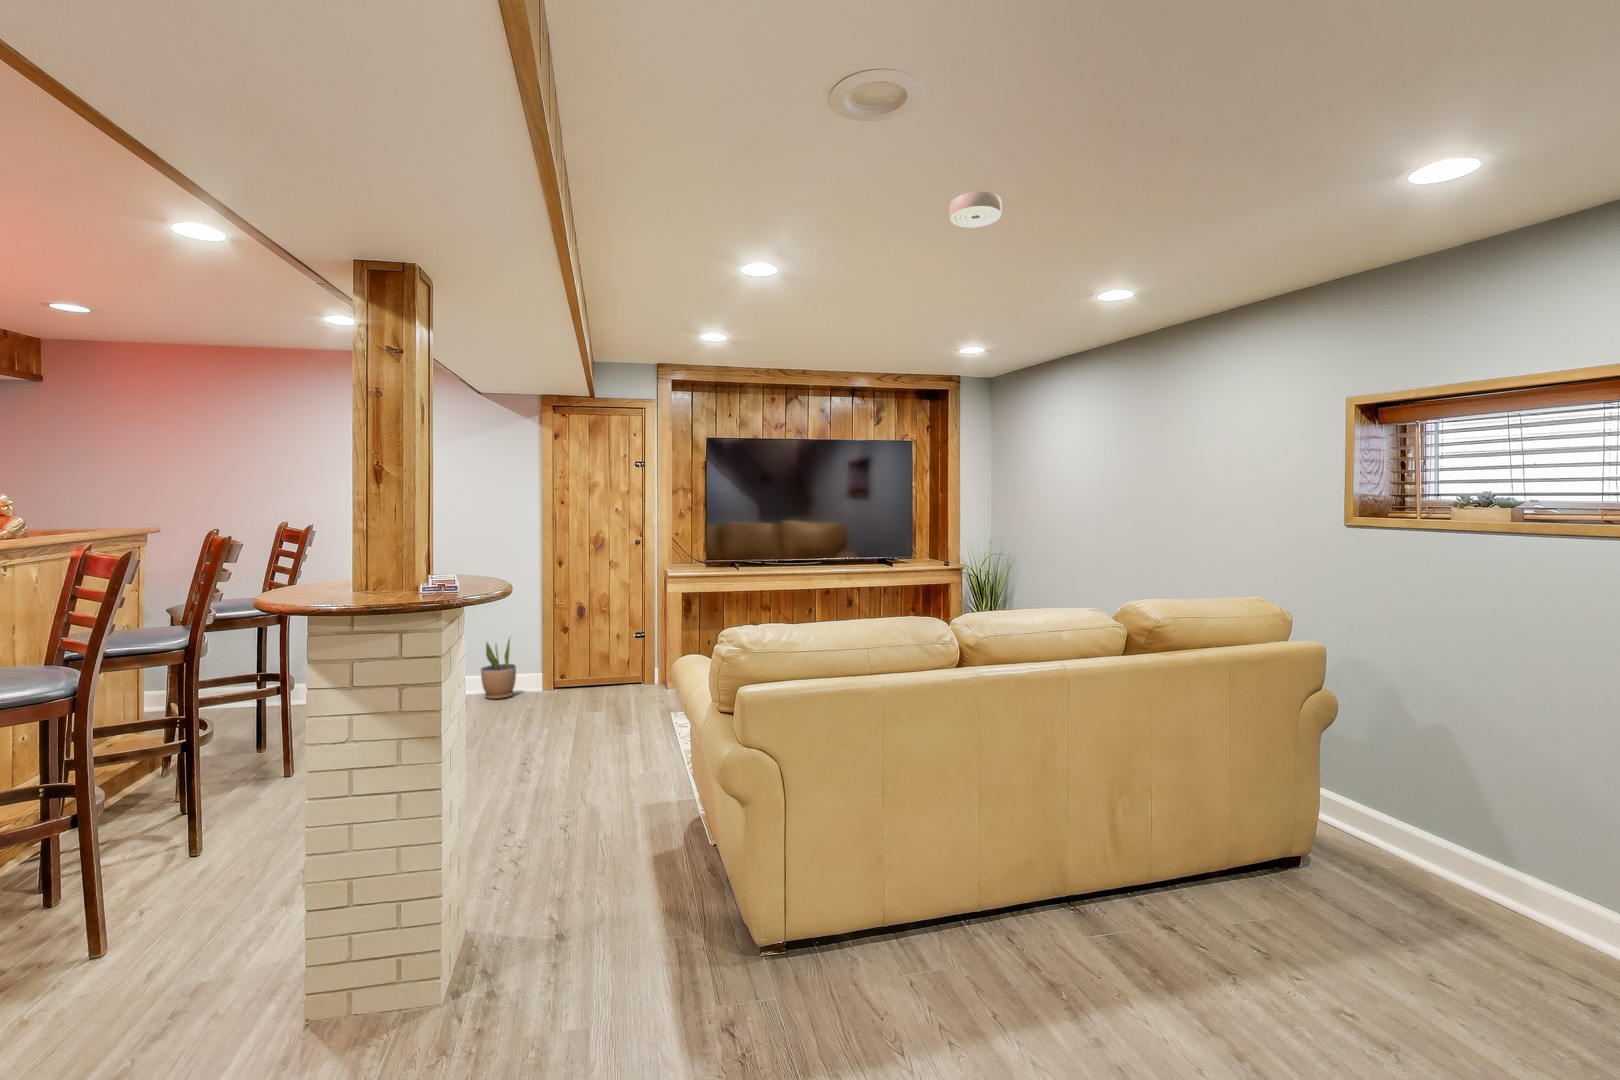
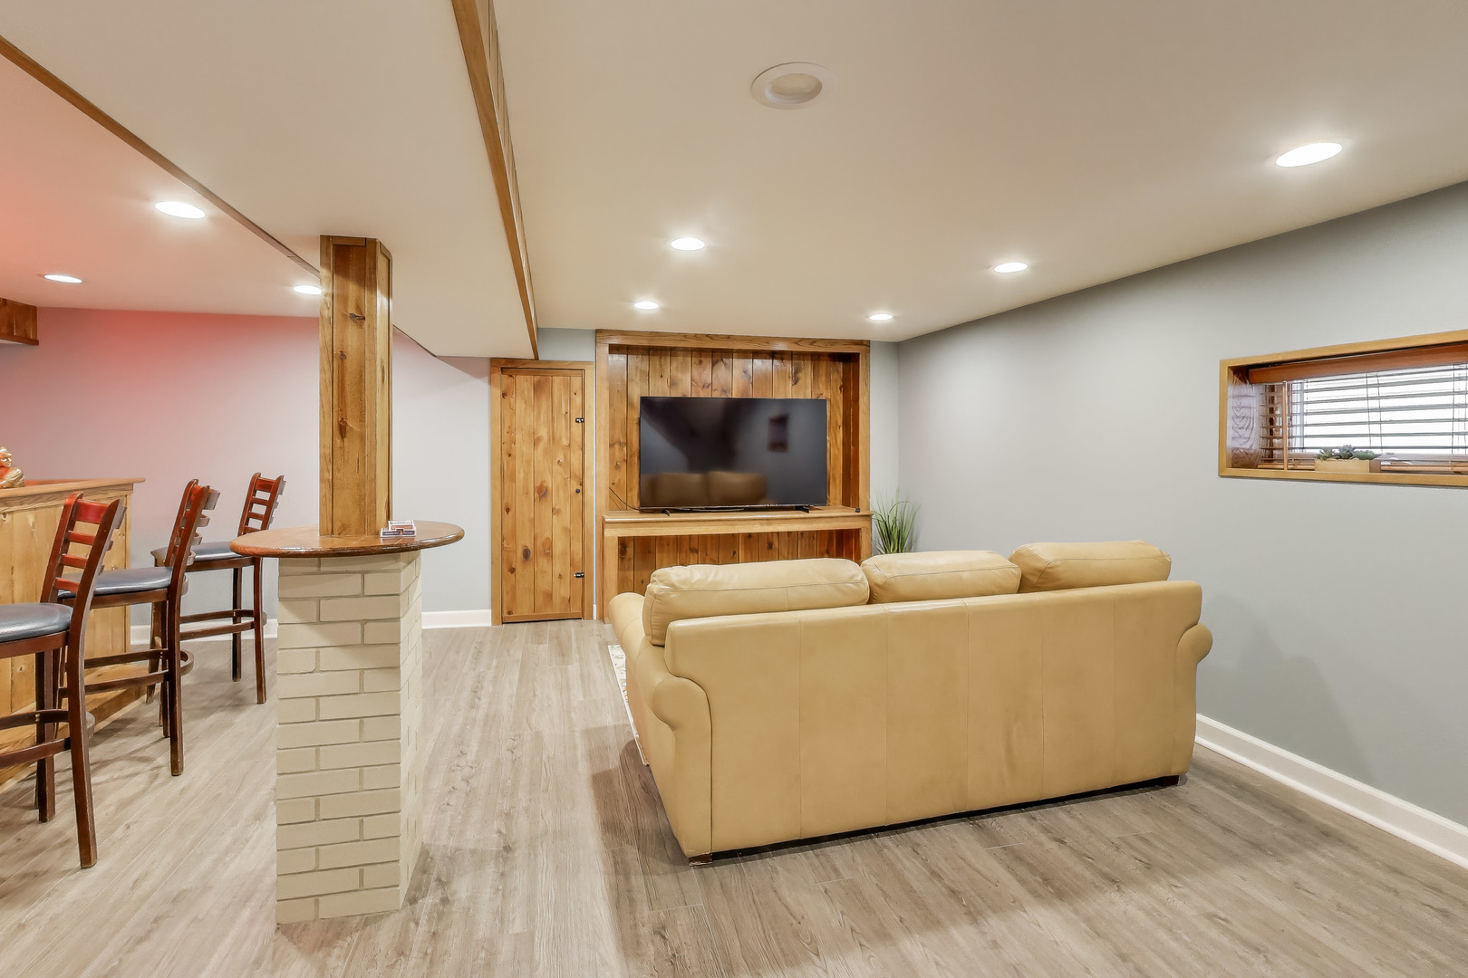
- potted plant [480,635,517,700]
- smoke detector [947,190,1003,228]
